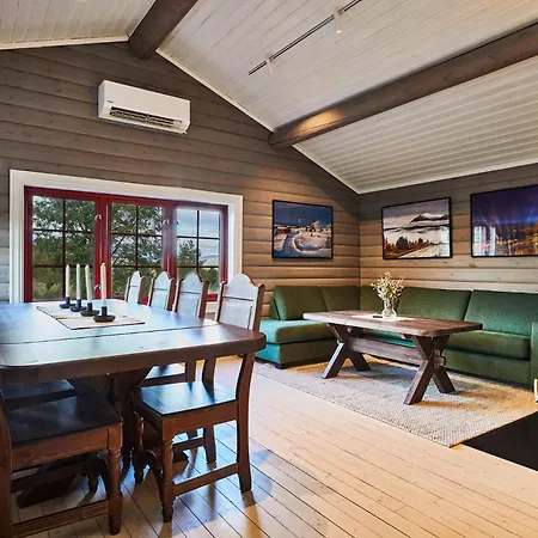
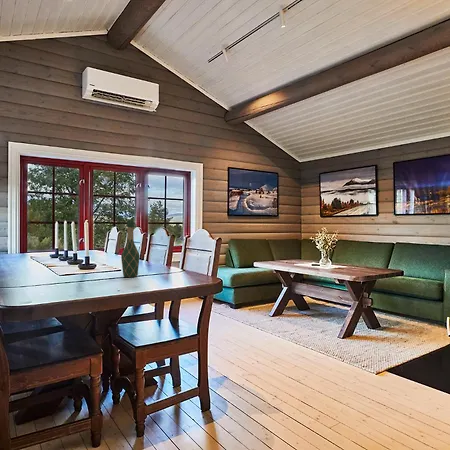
+ wine bottle [120,219,141,278]
